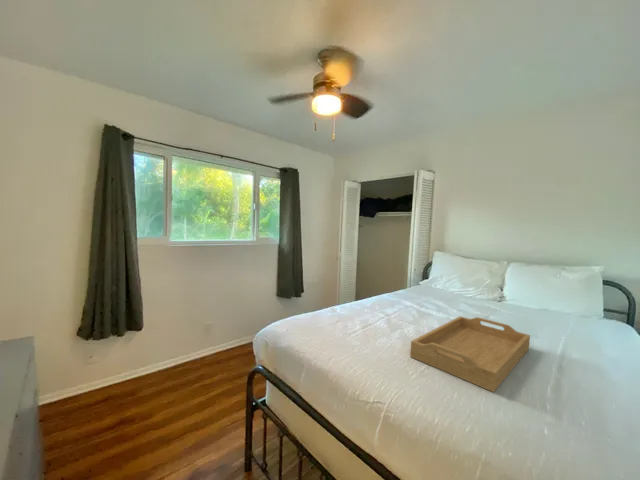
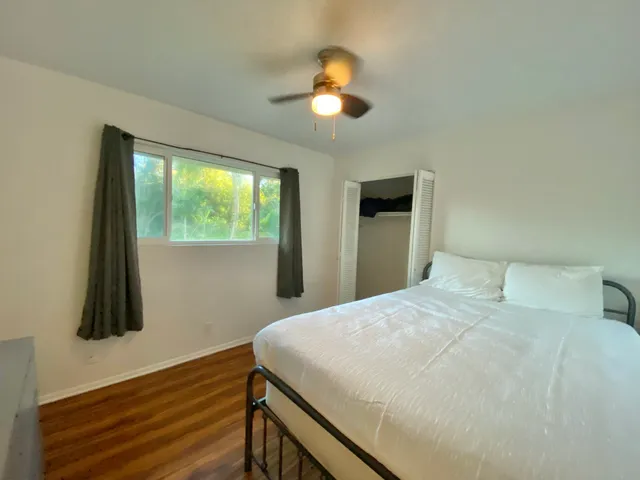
- serving tray [409,315,531,393]
